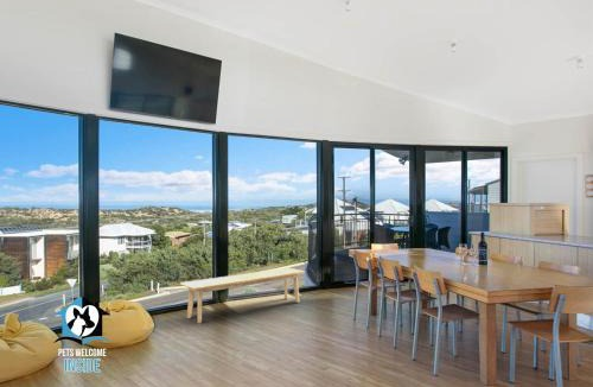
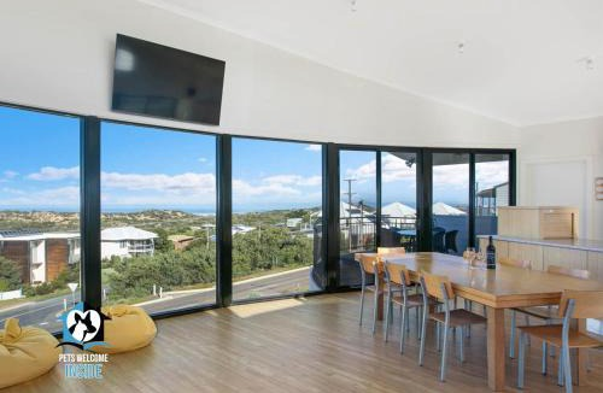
- bench [179,267,306,324]
